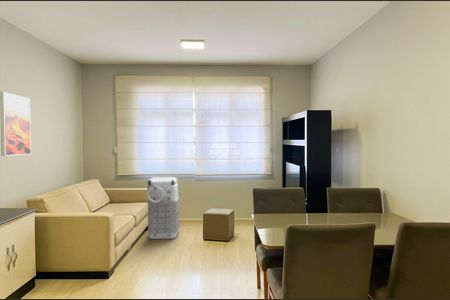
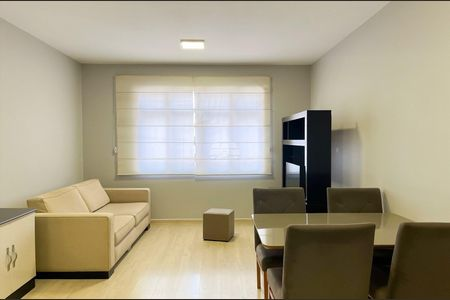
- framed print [0,91,32,157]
- grenade [146,176,180,240]
